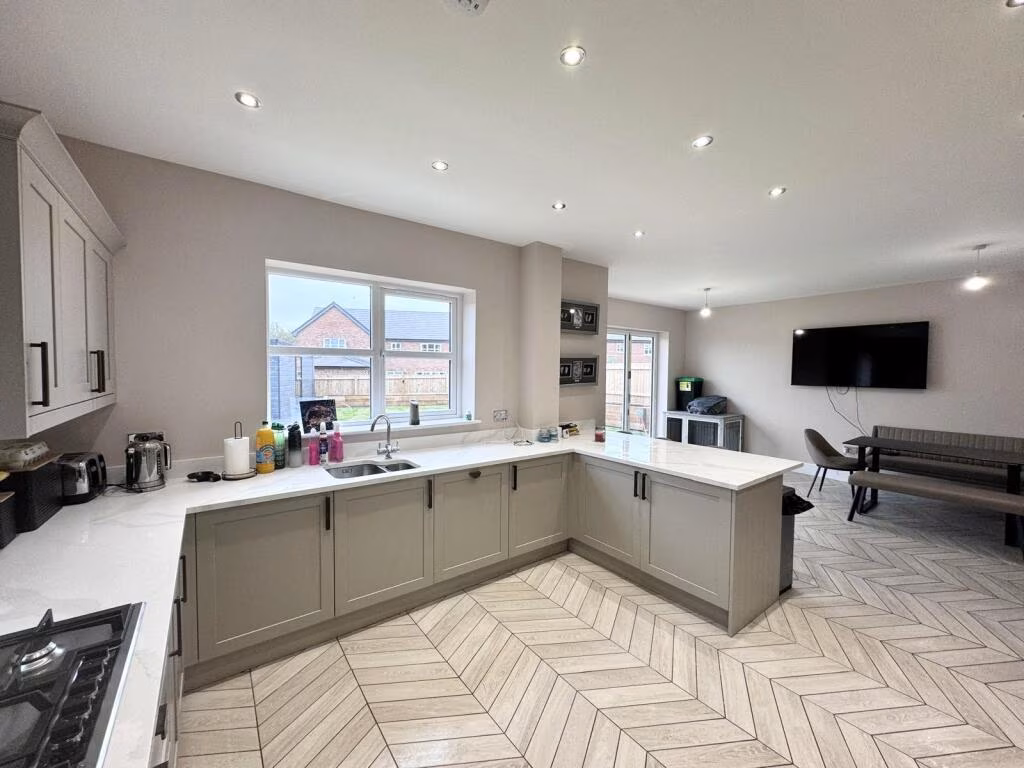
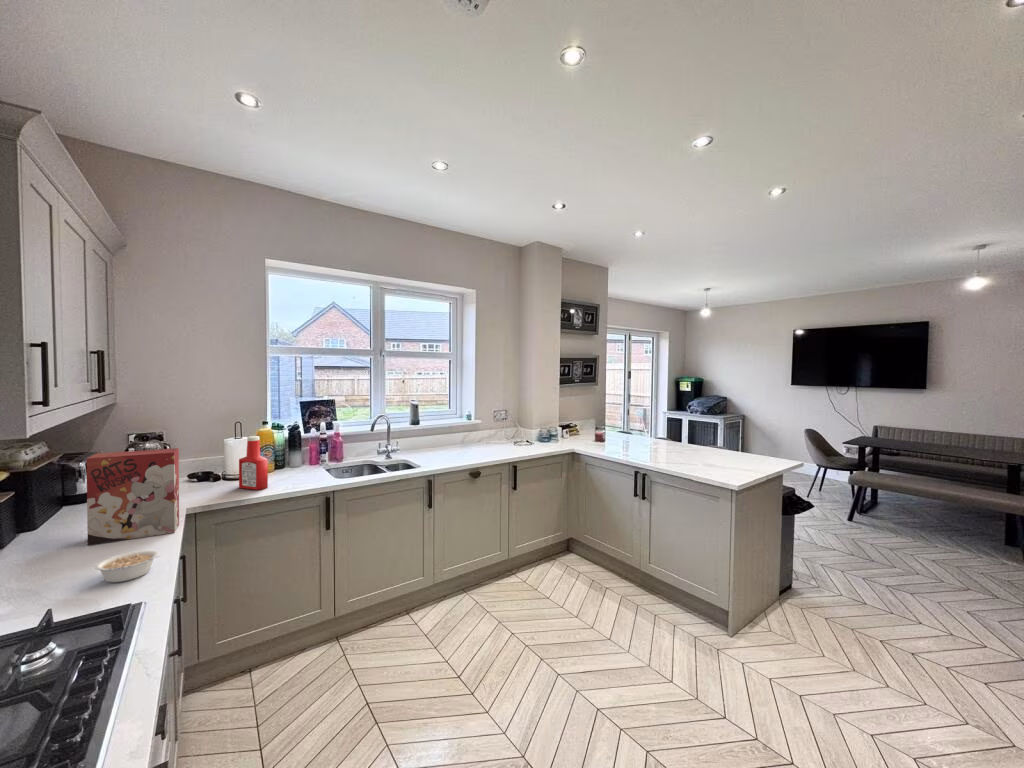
+ legume [94,549,160,583]
+ cereal box [86,447,180,546]
+ soap bottle [238,435,269,491]
